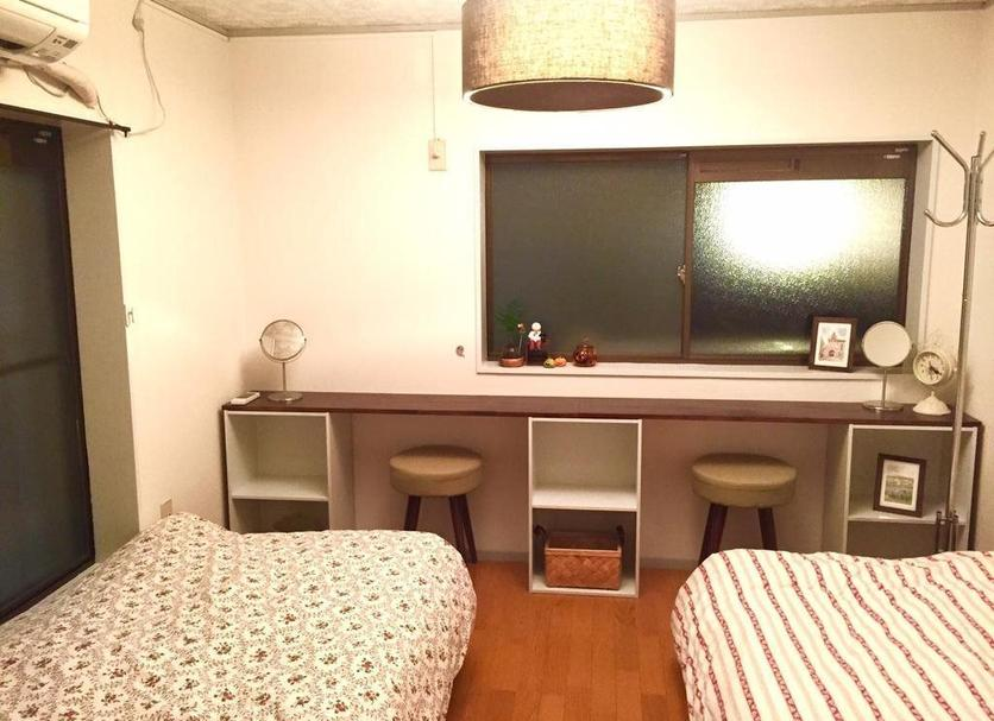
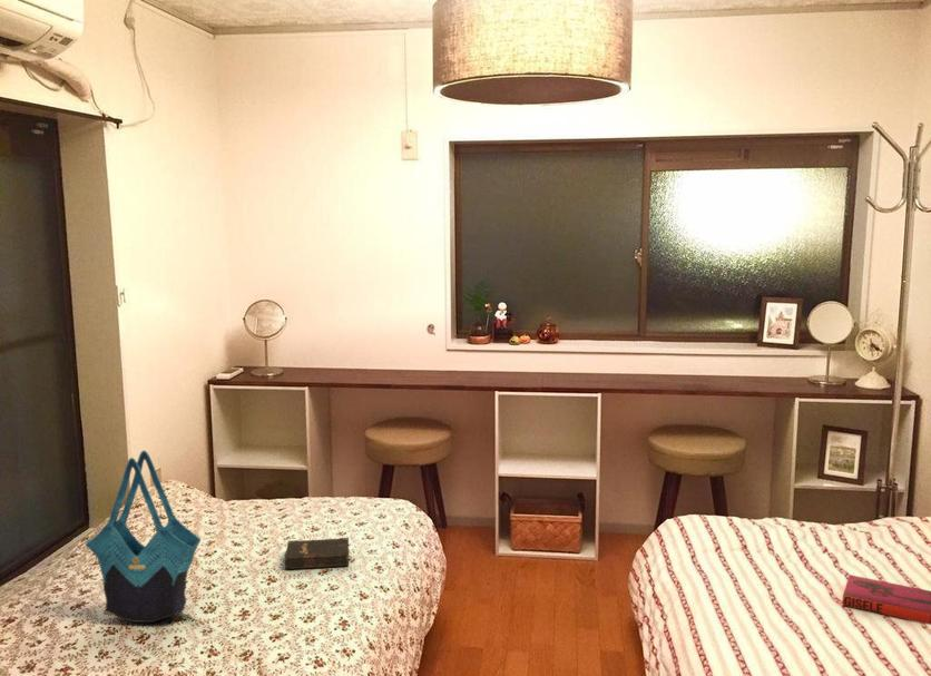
+ tote bag [85,449,202,624]
+ hardback book [841,574,931,626]
+ hardback book [284,537,350,570]
